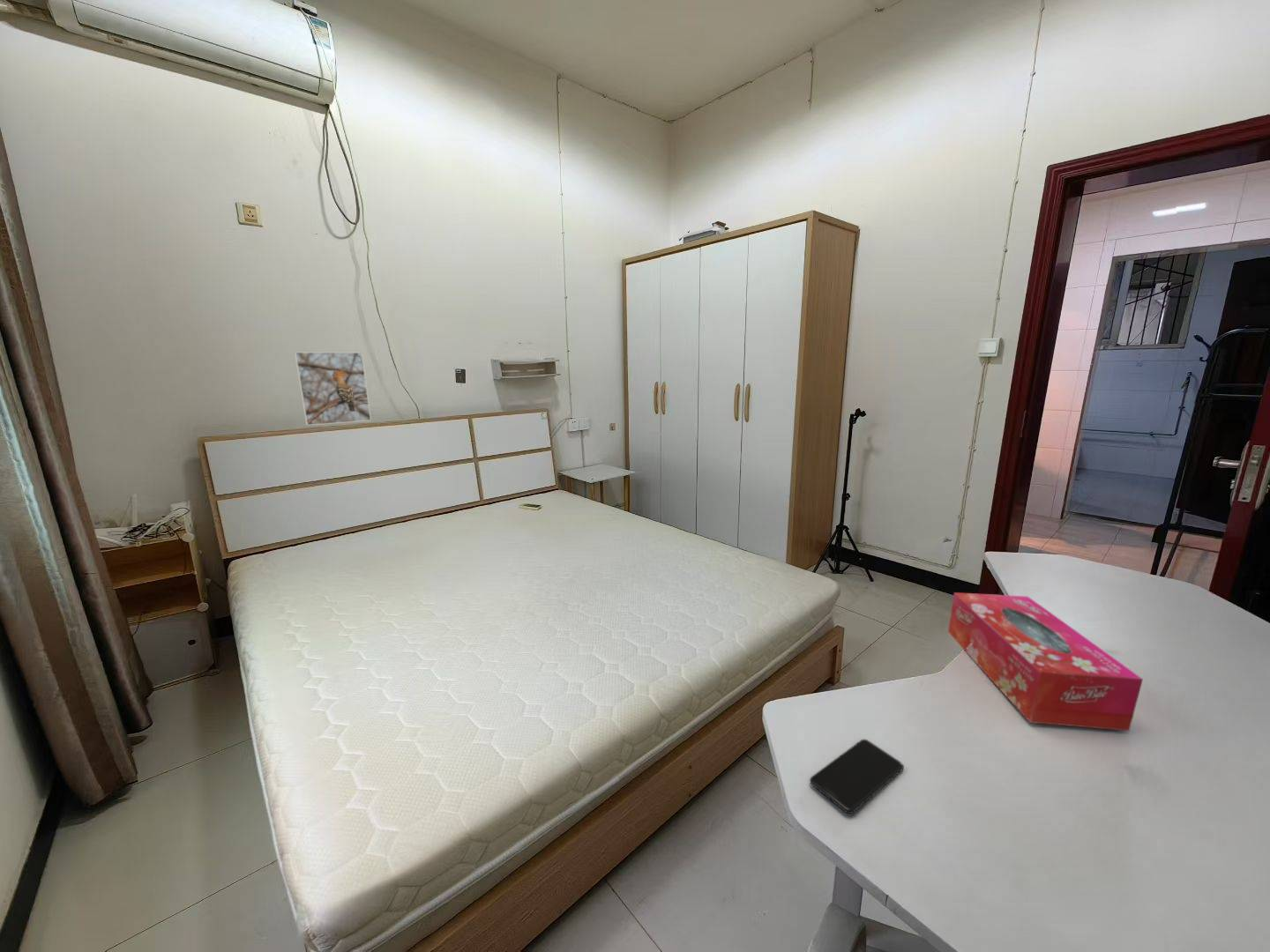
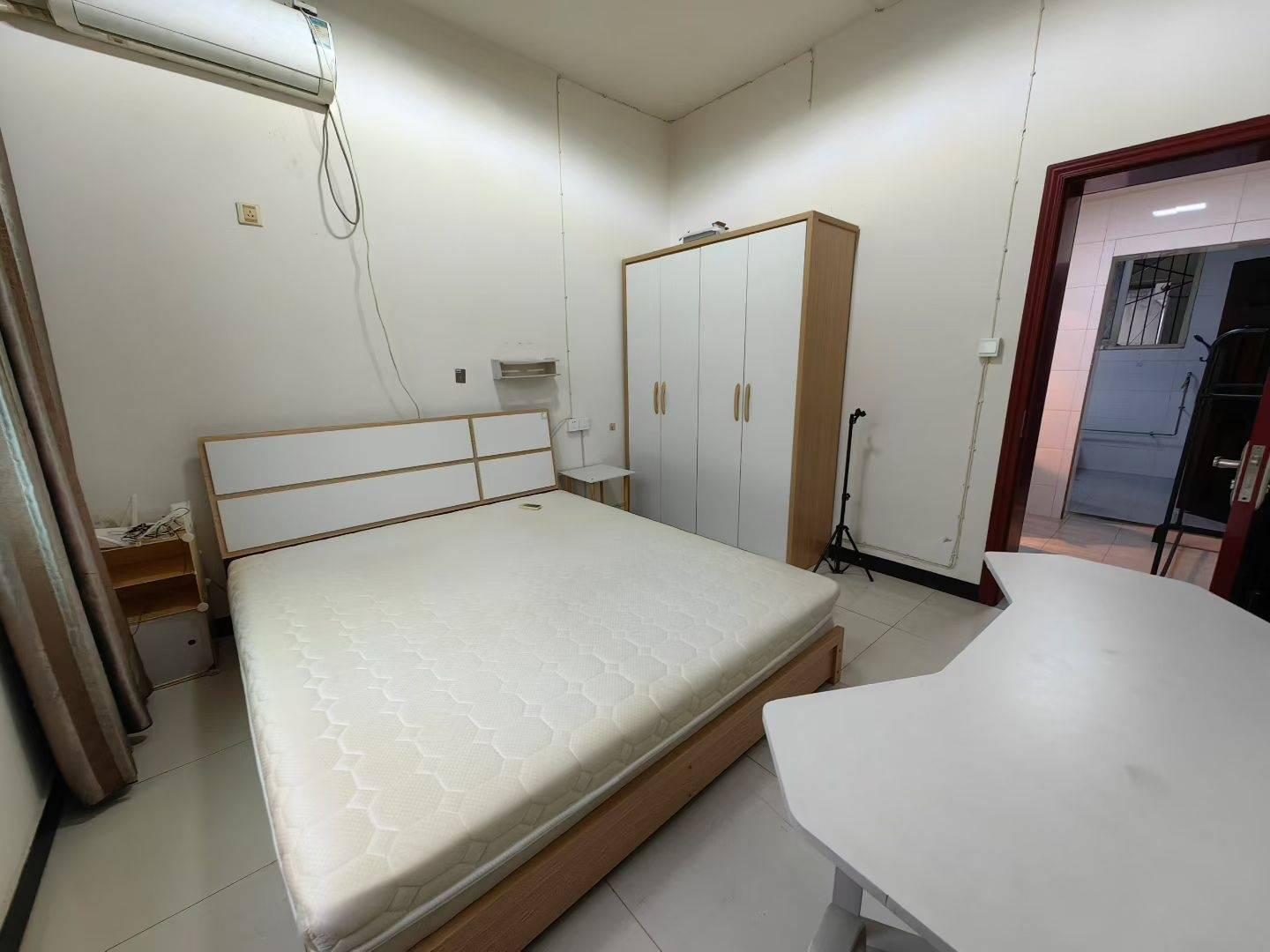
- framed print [293,351,372,427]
- smartphone [809,739,905,814]
- tissue box [947,591,1144,732]
